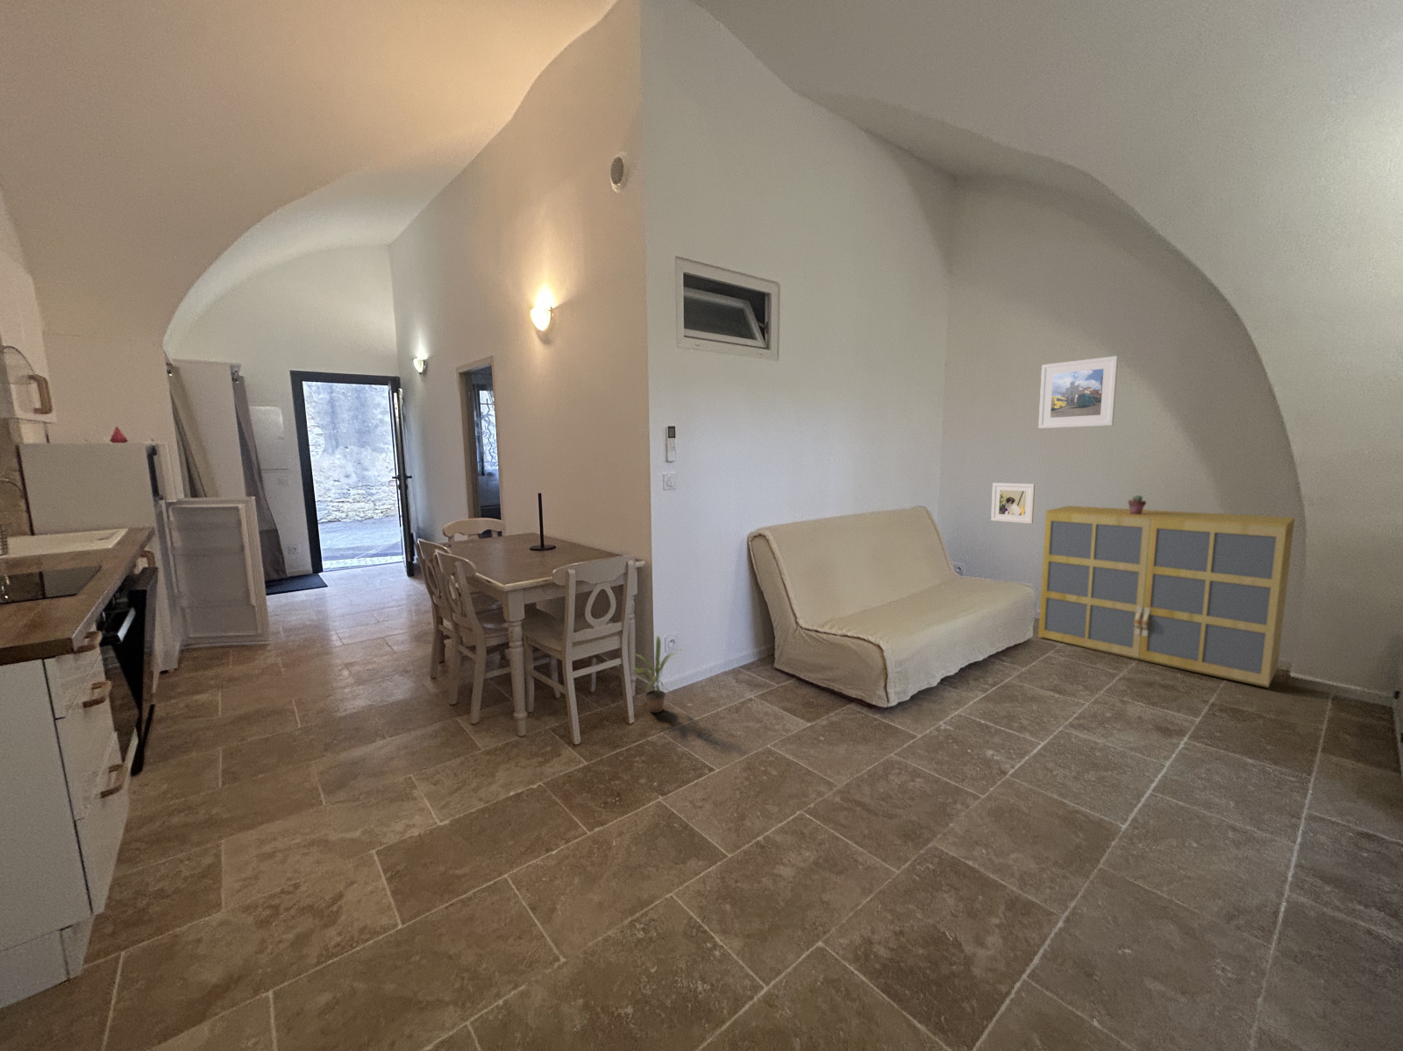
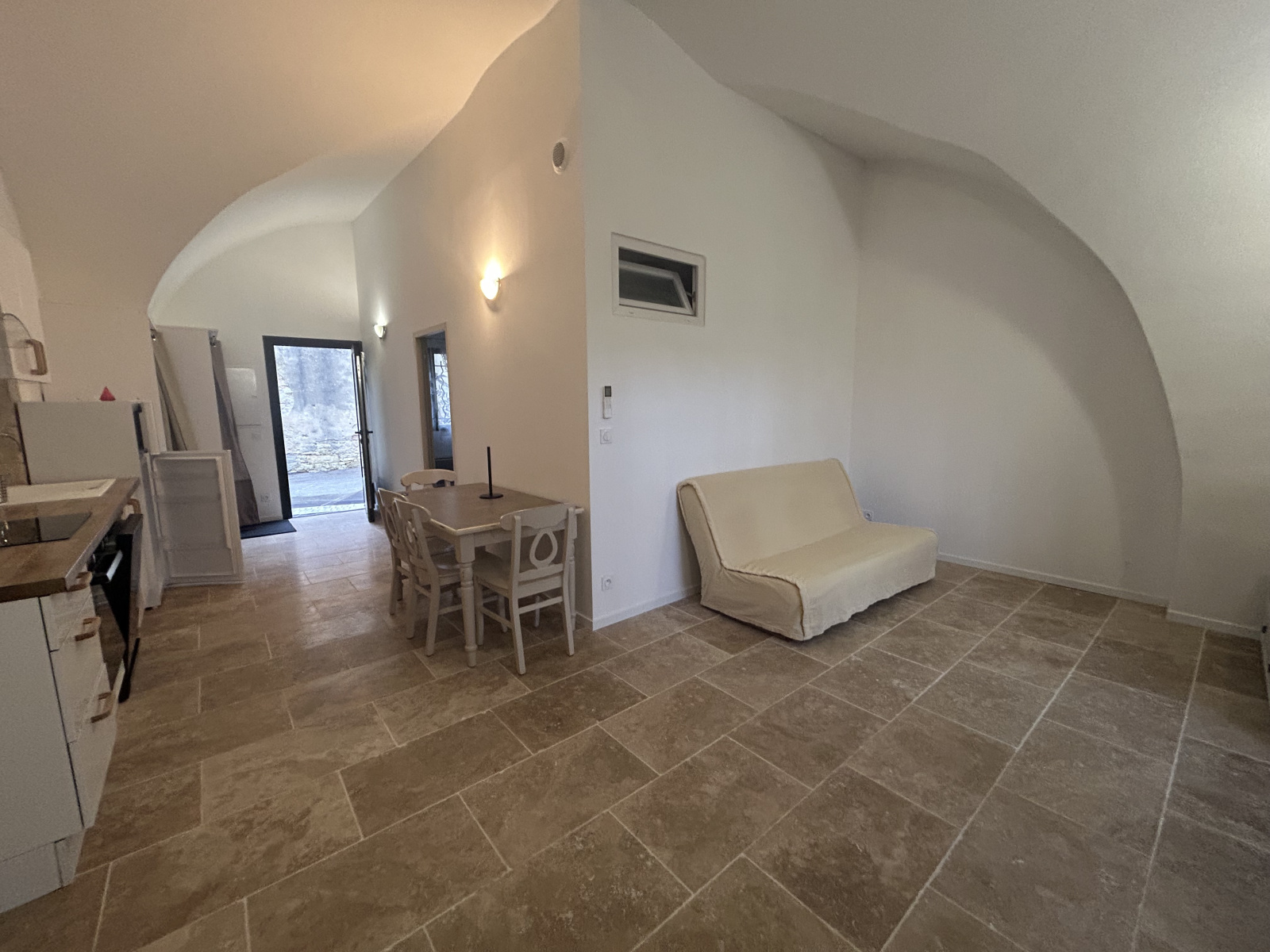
- cabinet [1037,506,1295,689]
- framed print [990,481,1035,524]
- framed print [1037,354,1119,429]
- potted plant [632,635,682,714]
- potted succulent [1128,493,1147,514]
